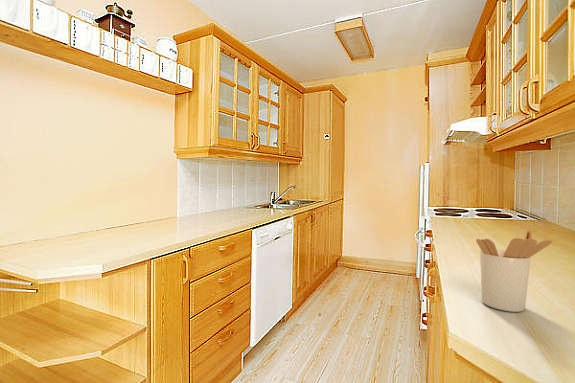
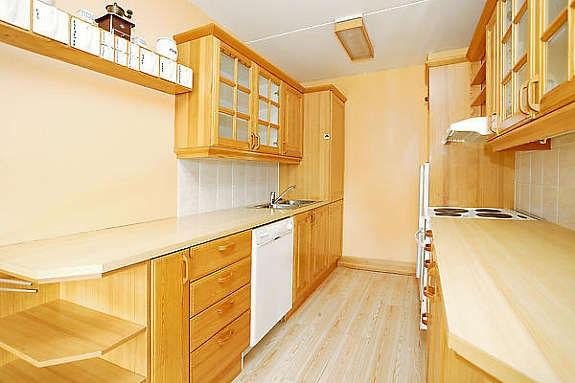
- utensil holder [475,228,553,313]
